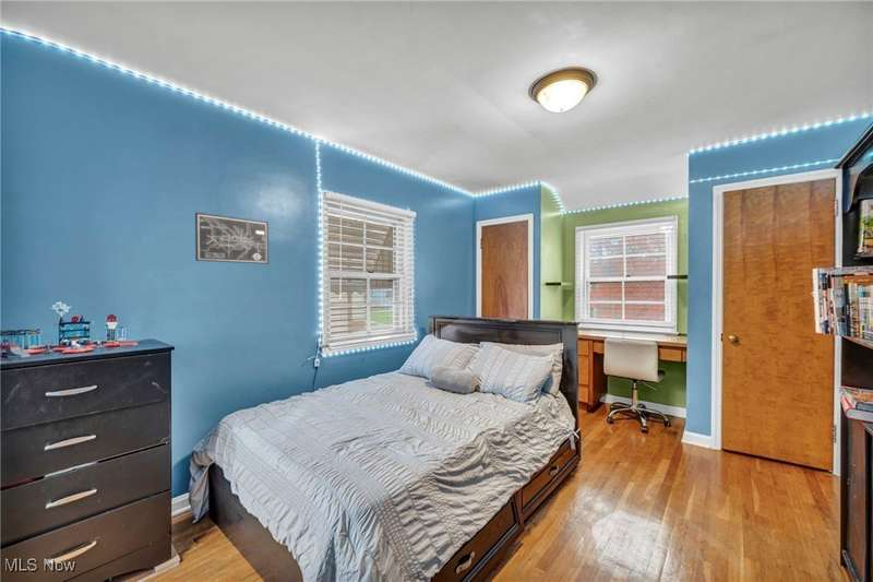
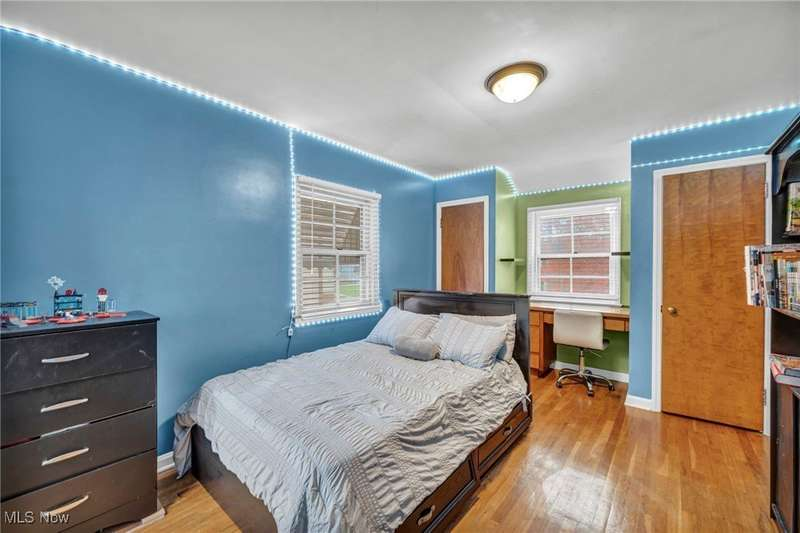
- wall art [194,212,270,265]
